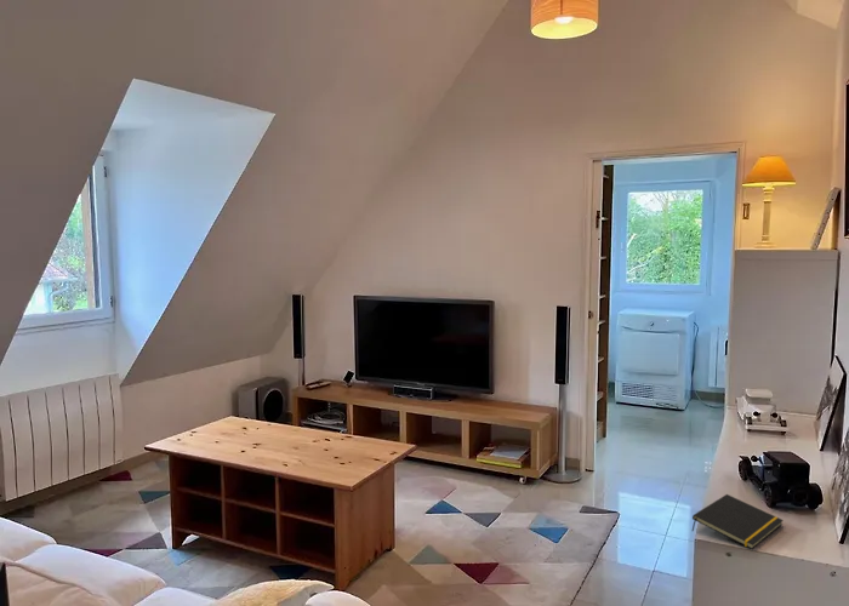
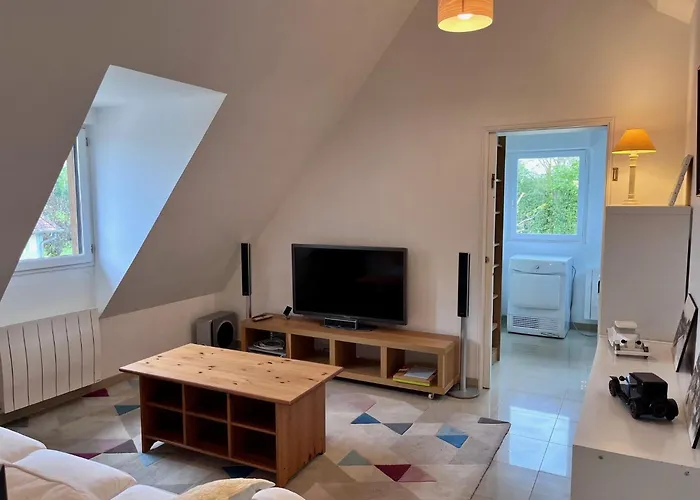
- notepad [691,493,785,550]
